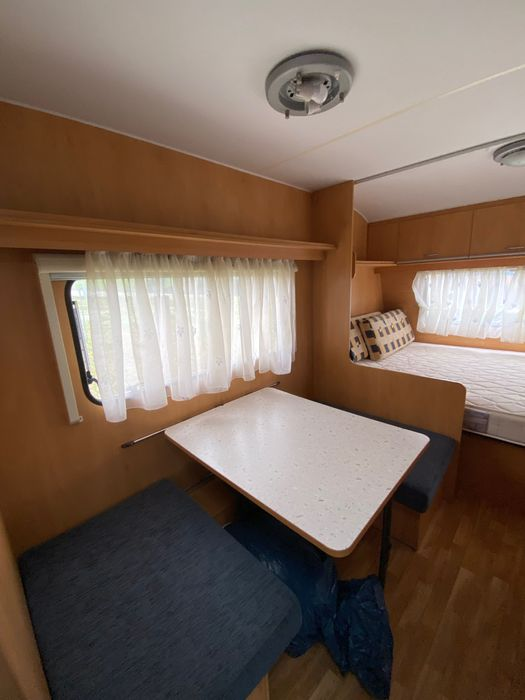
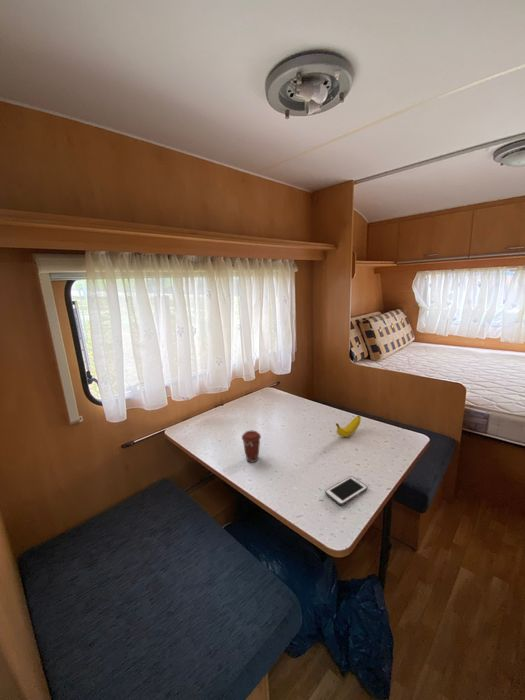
+ coffee cup [241,430,262,463]
+ banana [335,415,362,438]
+ cell phone [324,475,368,506]
